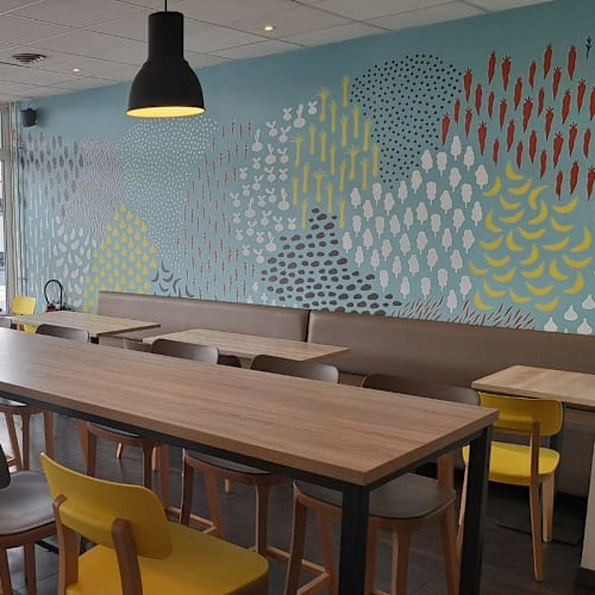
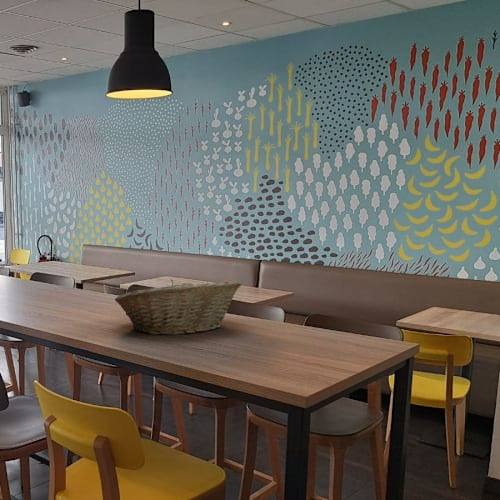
+ fruit basket [114,278,243,336]
